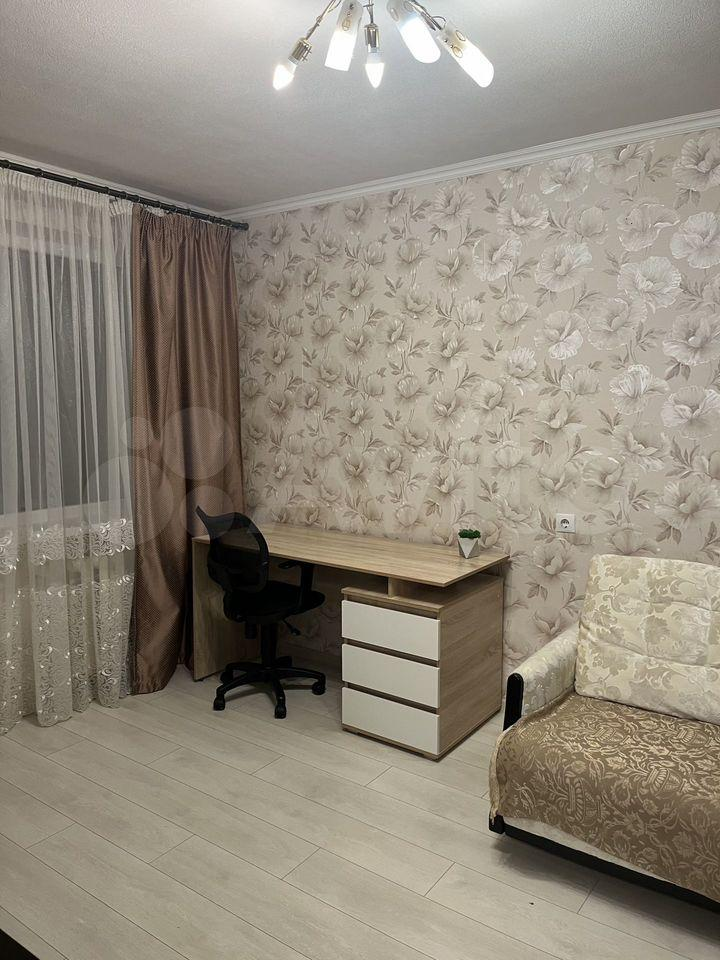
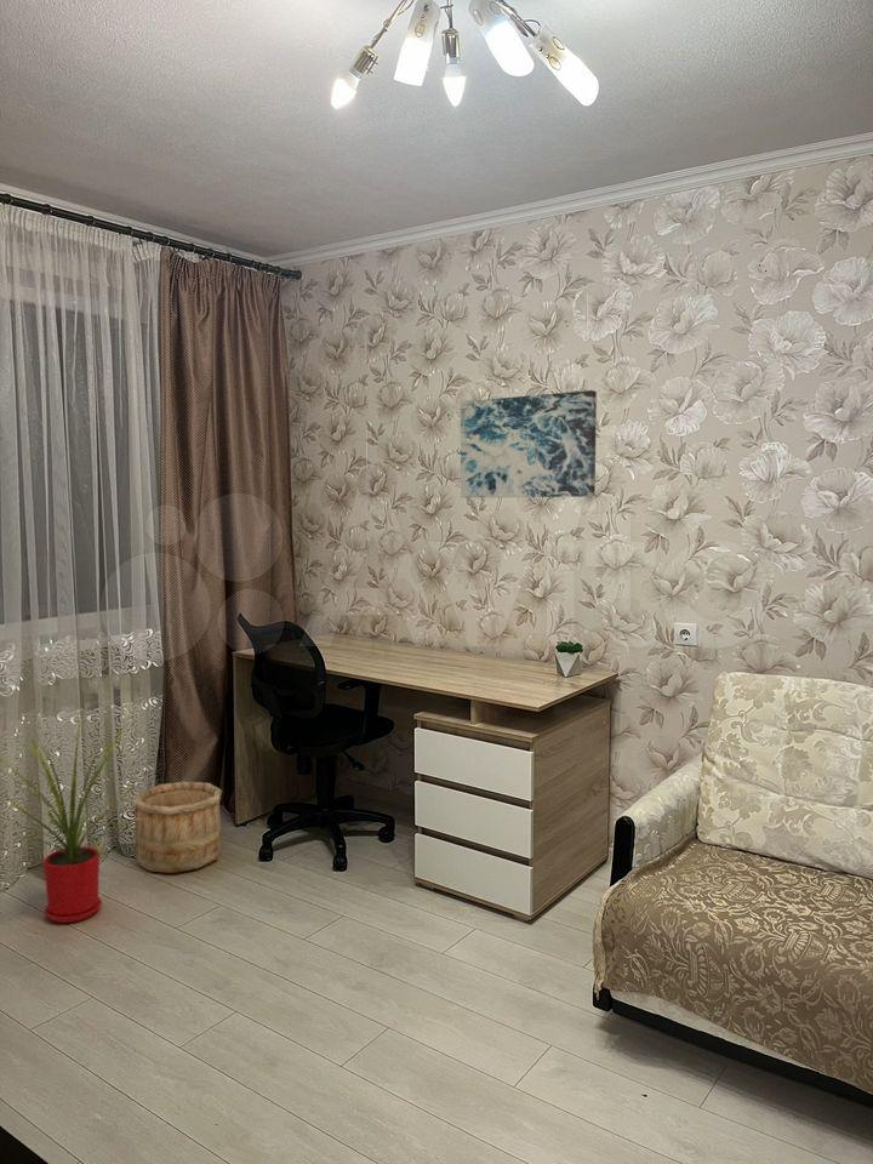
+ wooden bucket [131,781,223,874]
+ house plant [0,718,150,924]
+ wall art [460,389,598,498]
